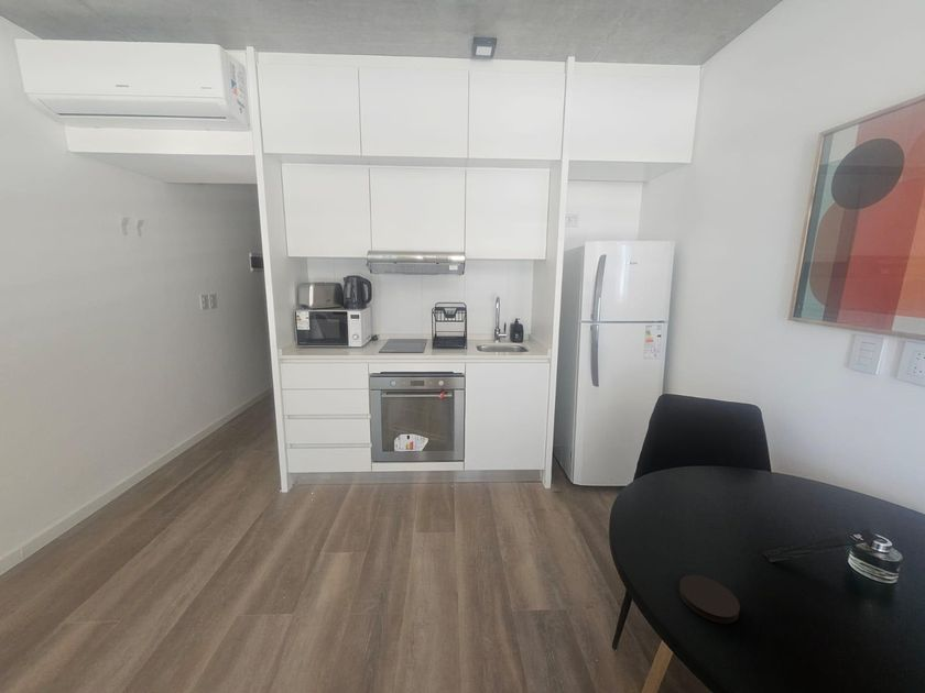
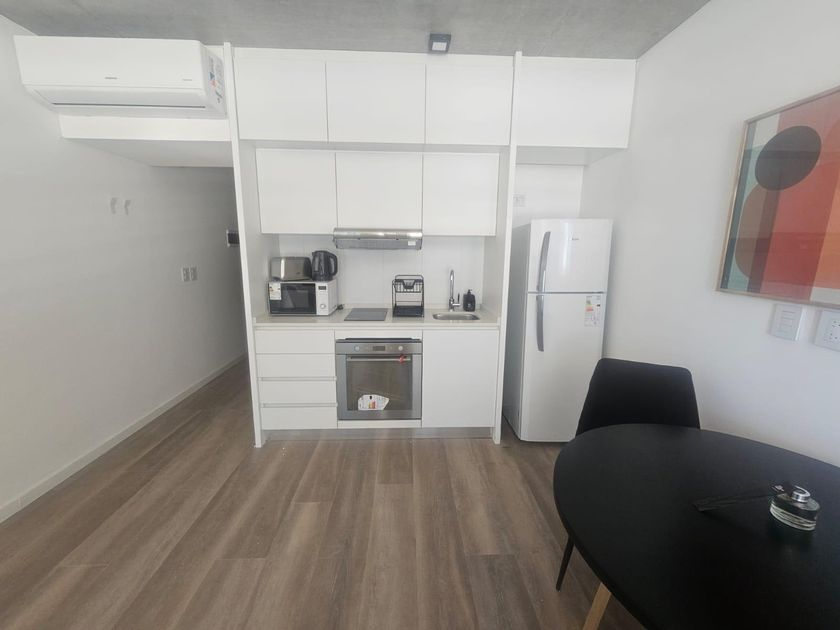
- coaster [677,574,741,625]
